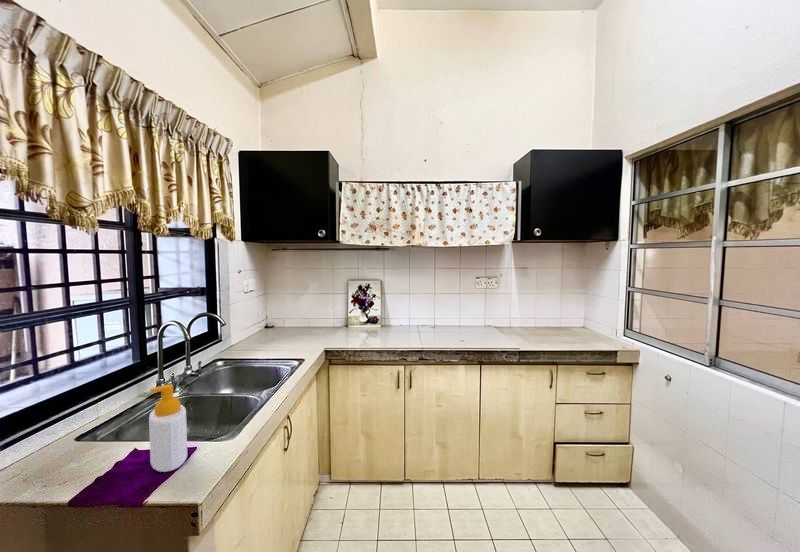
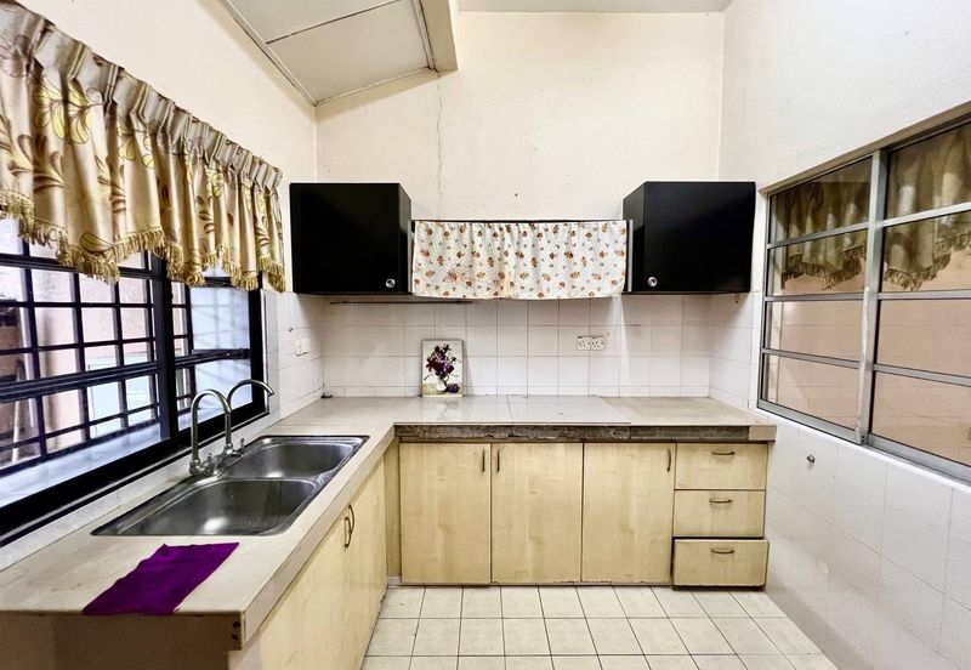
- soap bottle [148,383,188,473]
